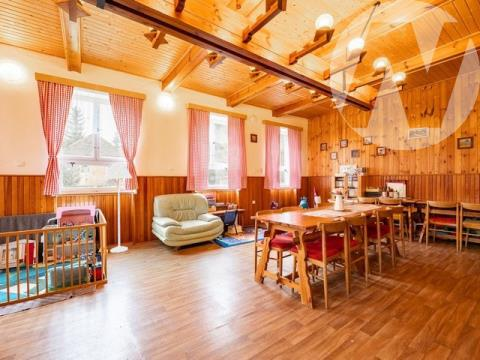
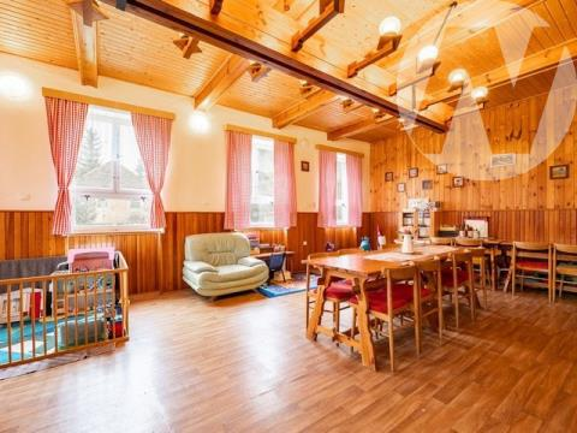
- floor lamp [104,162,133,254]
